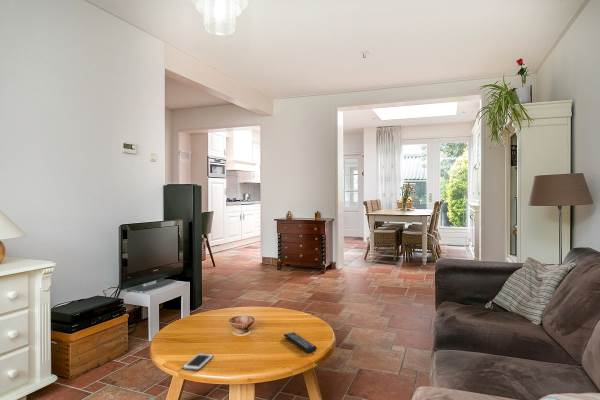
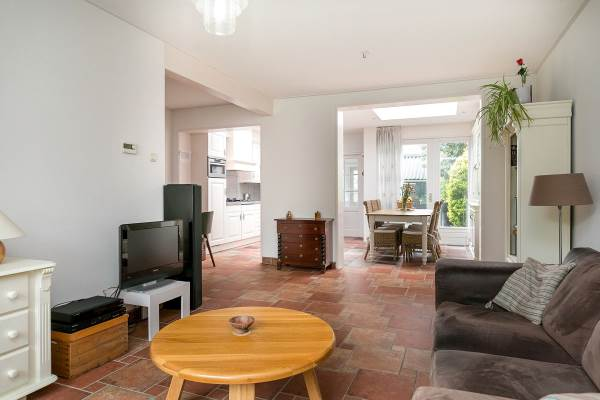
- cell phone [181,352,214,372]
- remote control [283,331,318,354]
